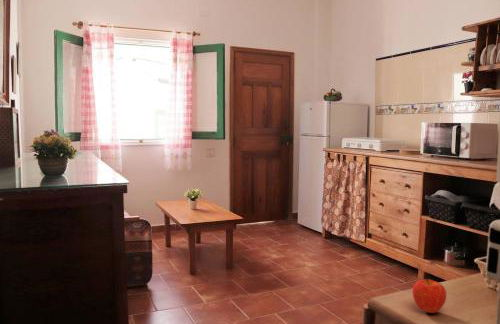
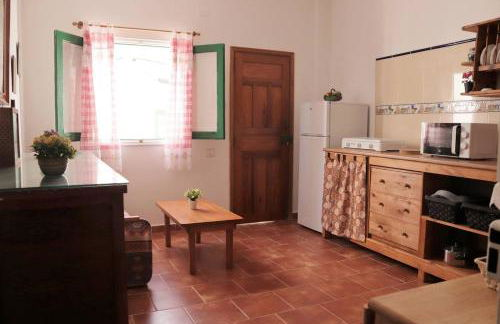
- fruit [411,278,447,314]
